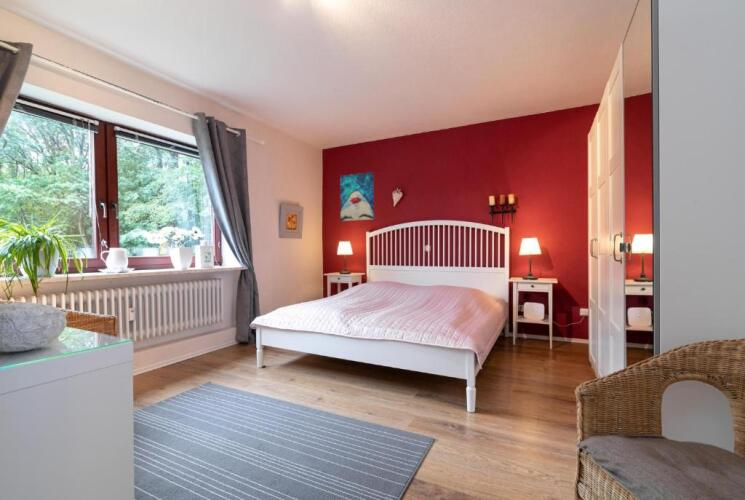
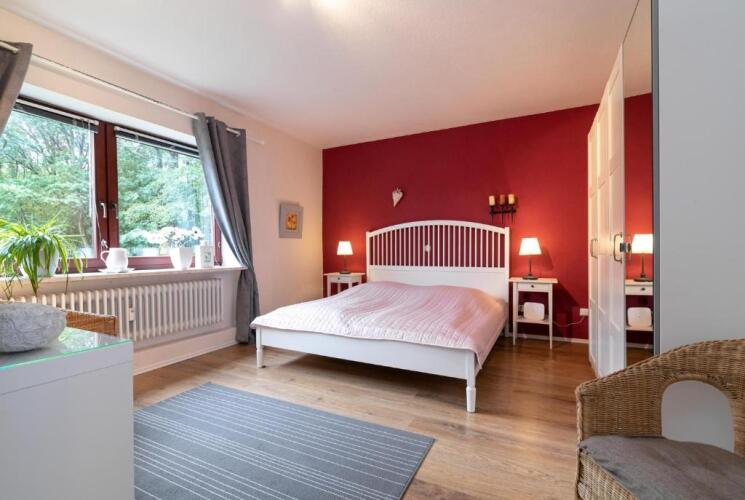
- wall art [339,171,375,222]
